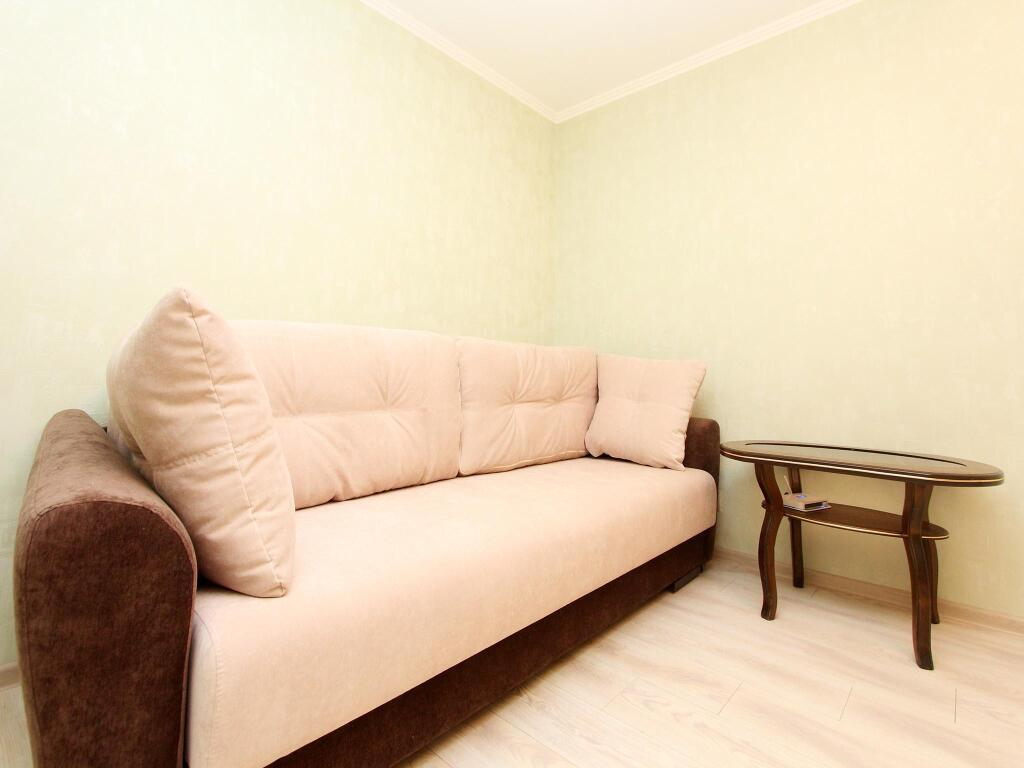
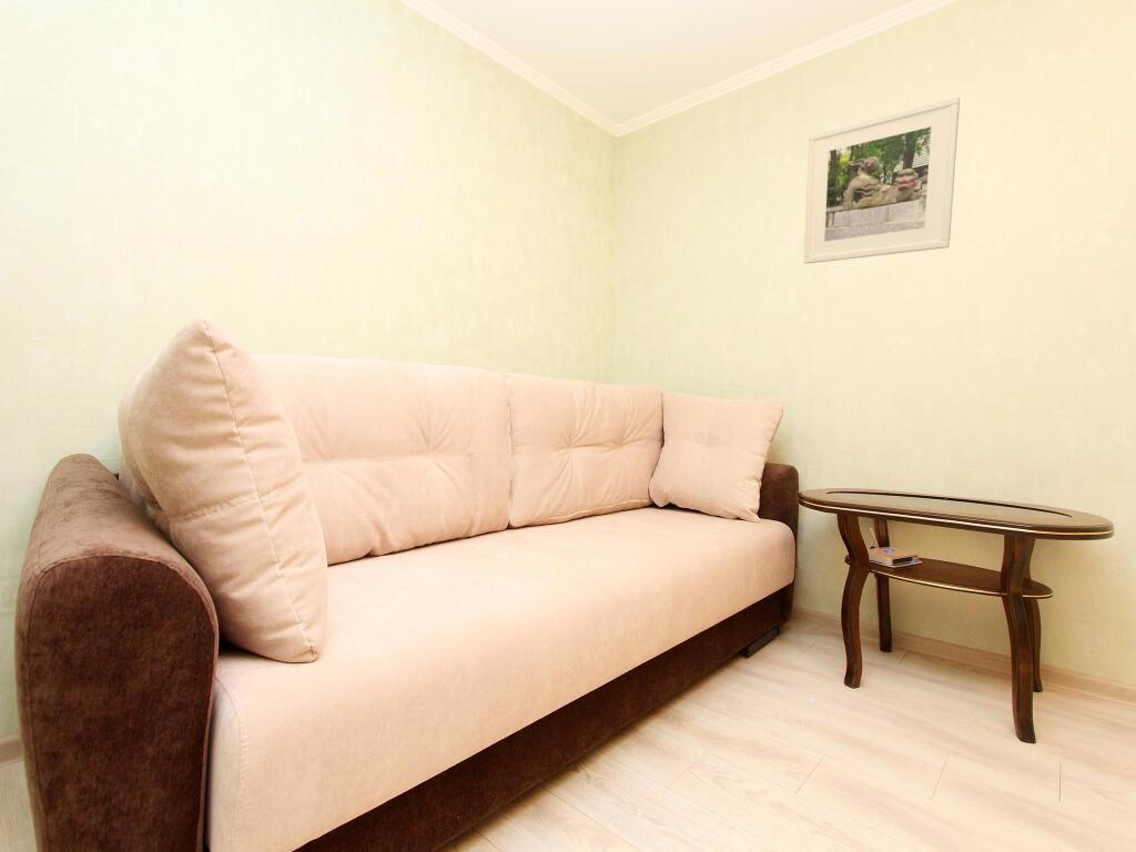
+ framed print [802,95,961,265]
